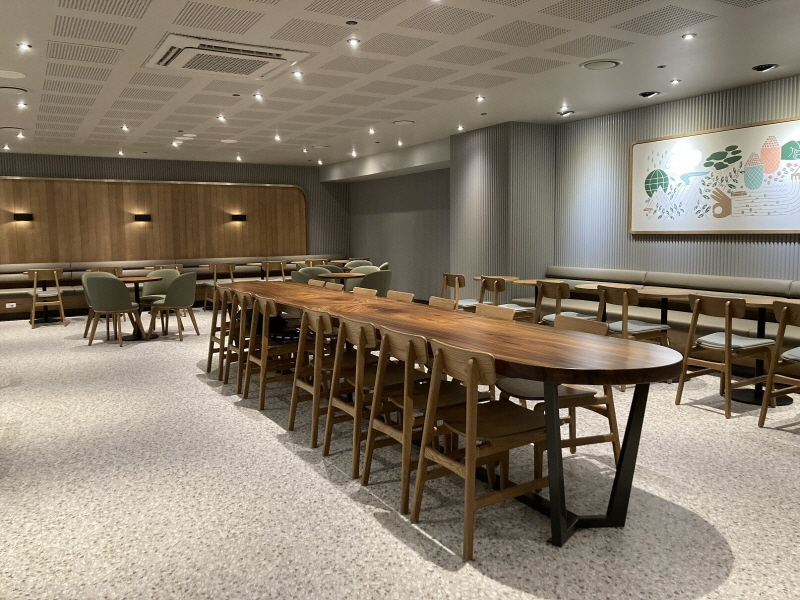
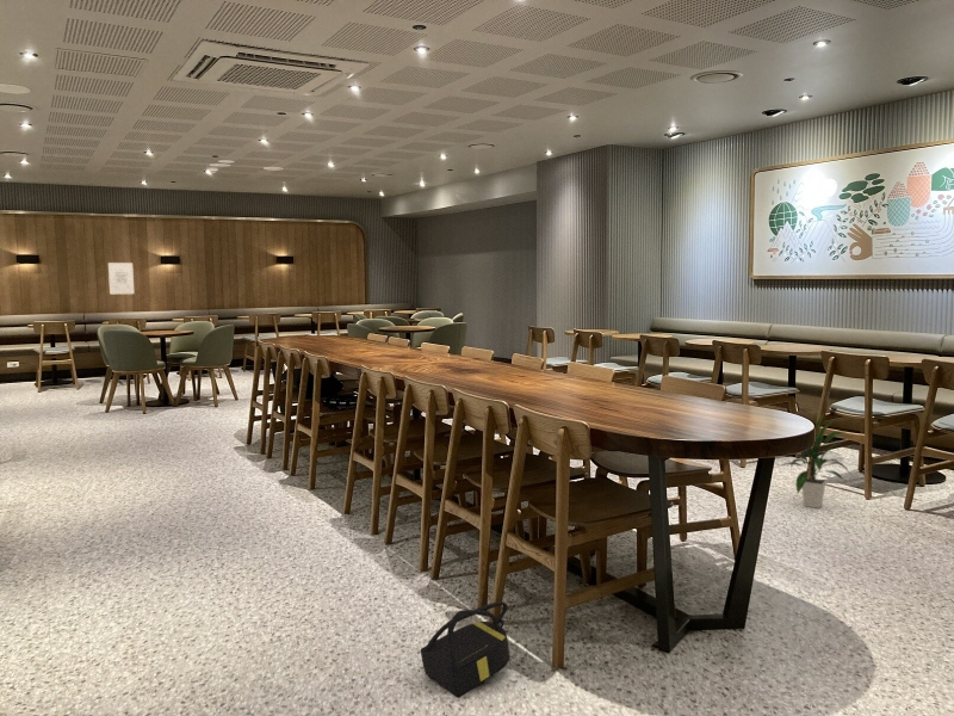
+ wall art [107,261,136,295]
+ backpack [420,600,512,699]
+ indoor plant [779,413,851,510]
